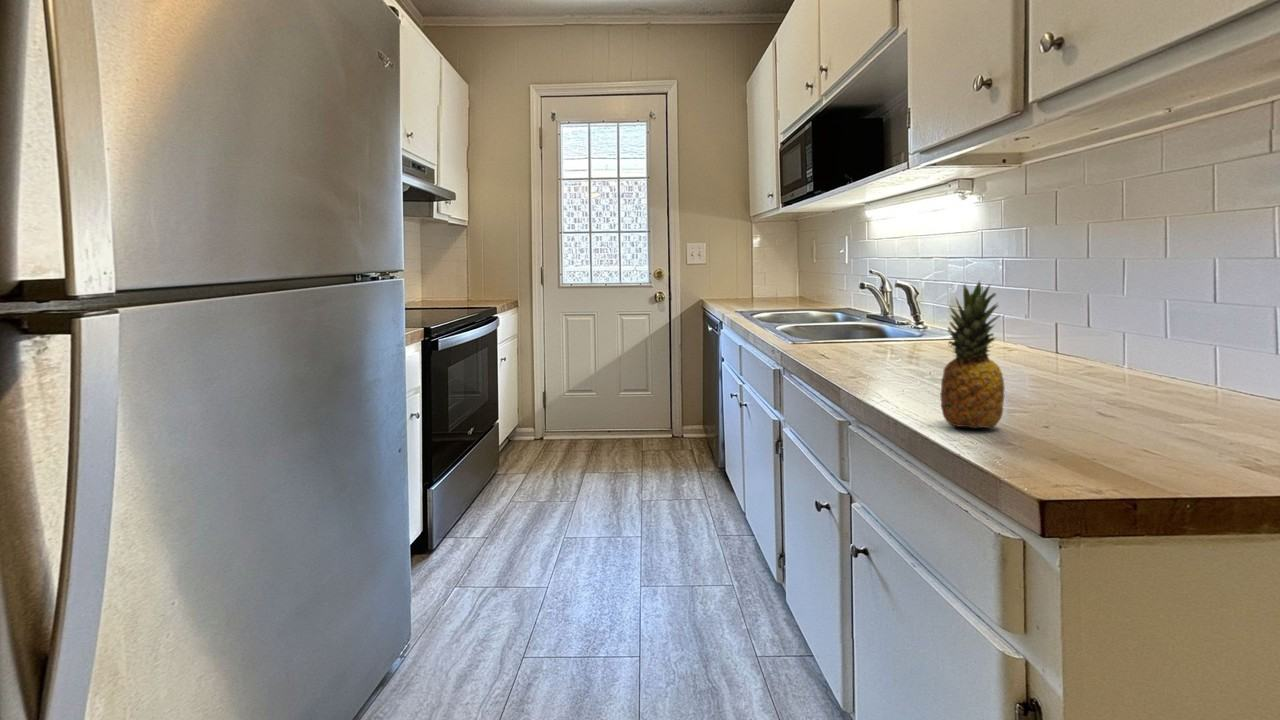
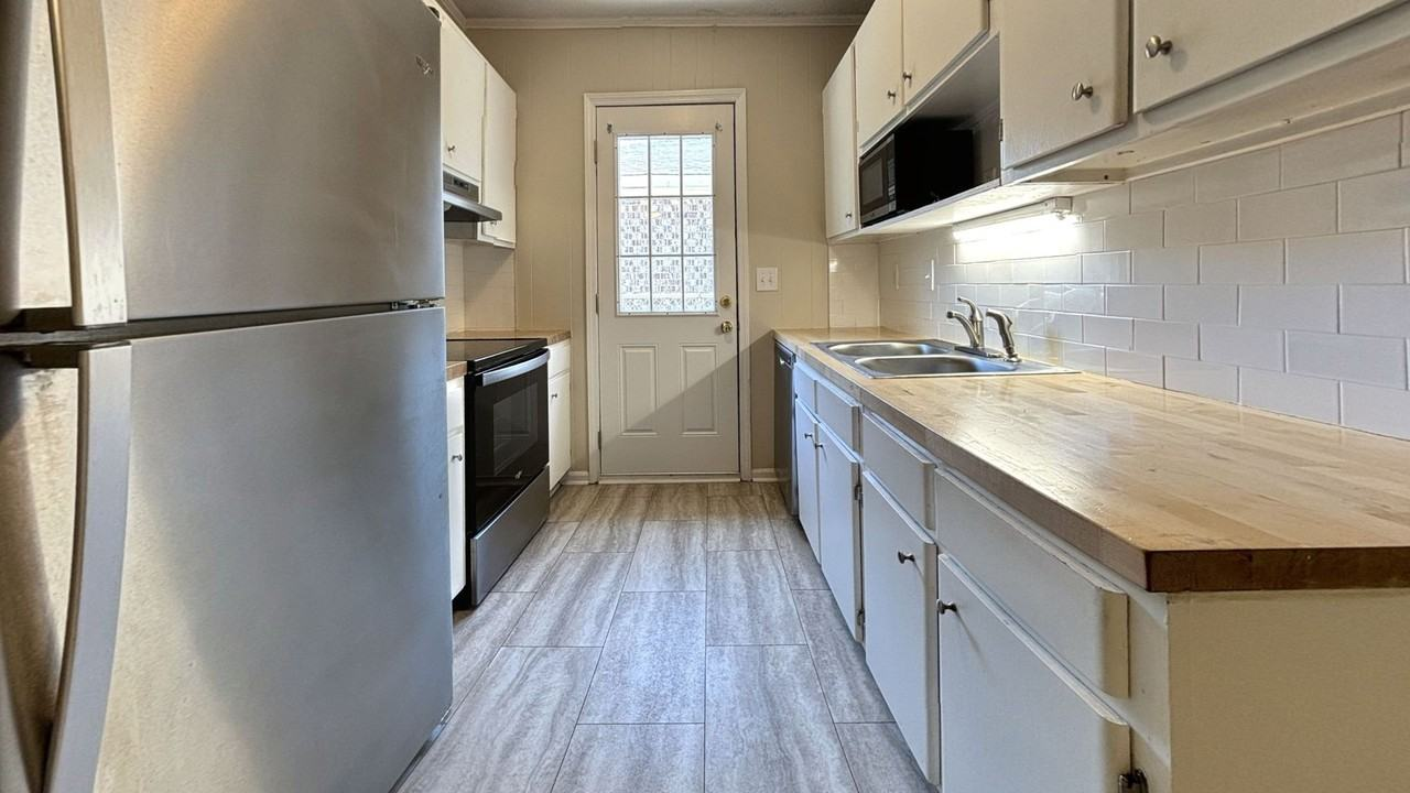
- fruit [939,280,1006,430]
